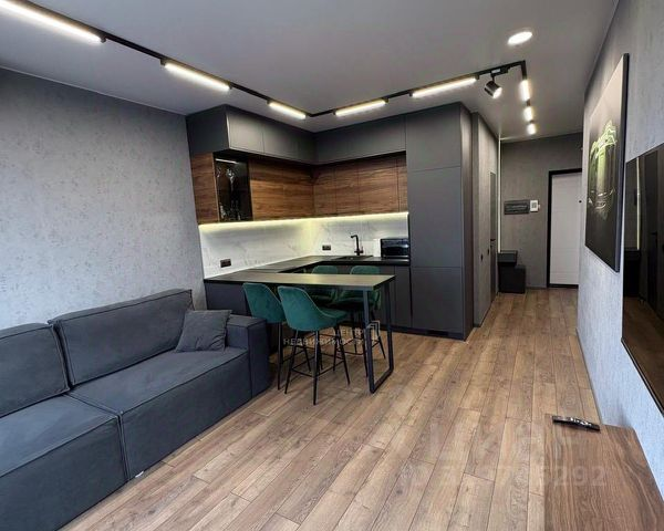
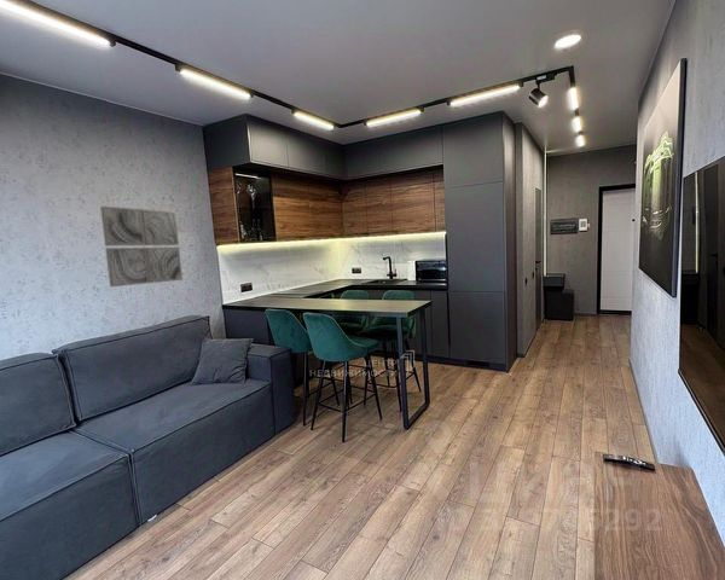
+ wall art [99,205,184,288]
